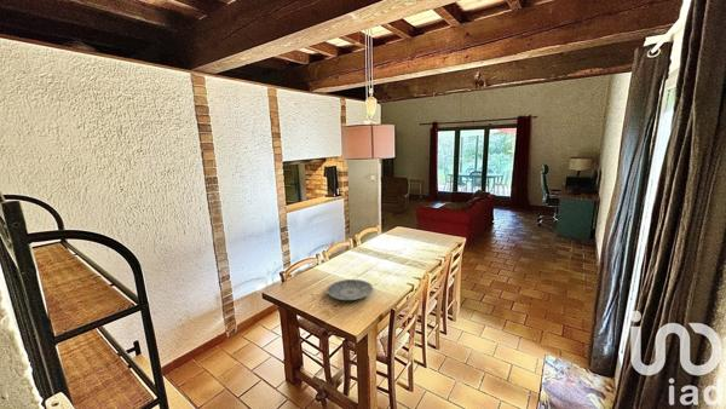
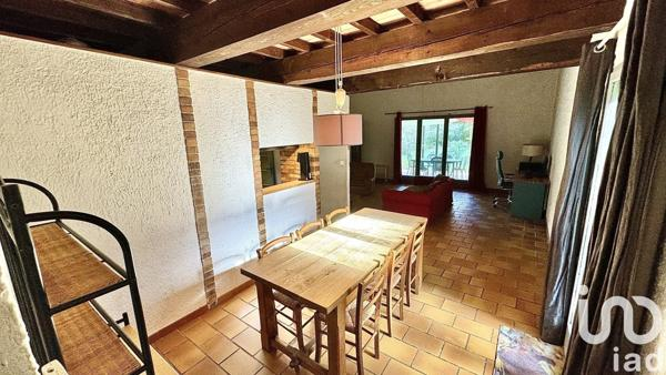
- plate [325,278,374,301]
